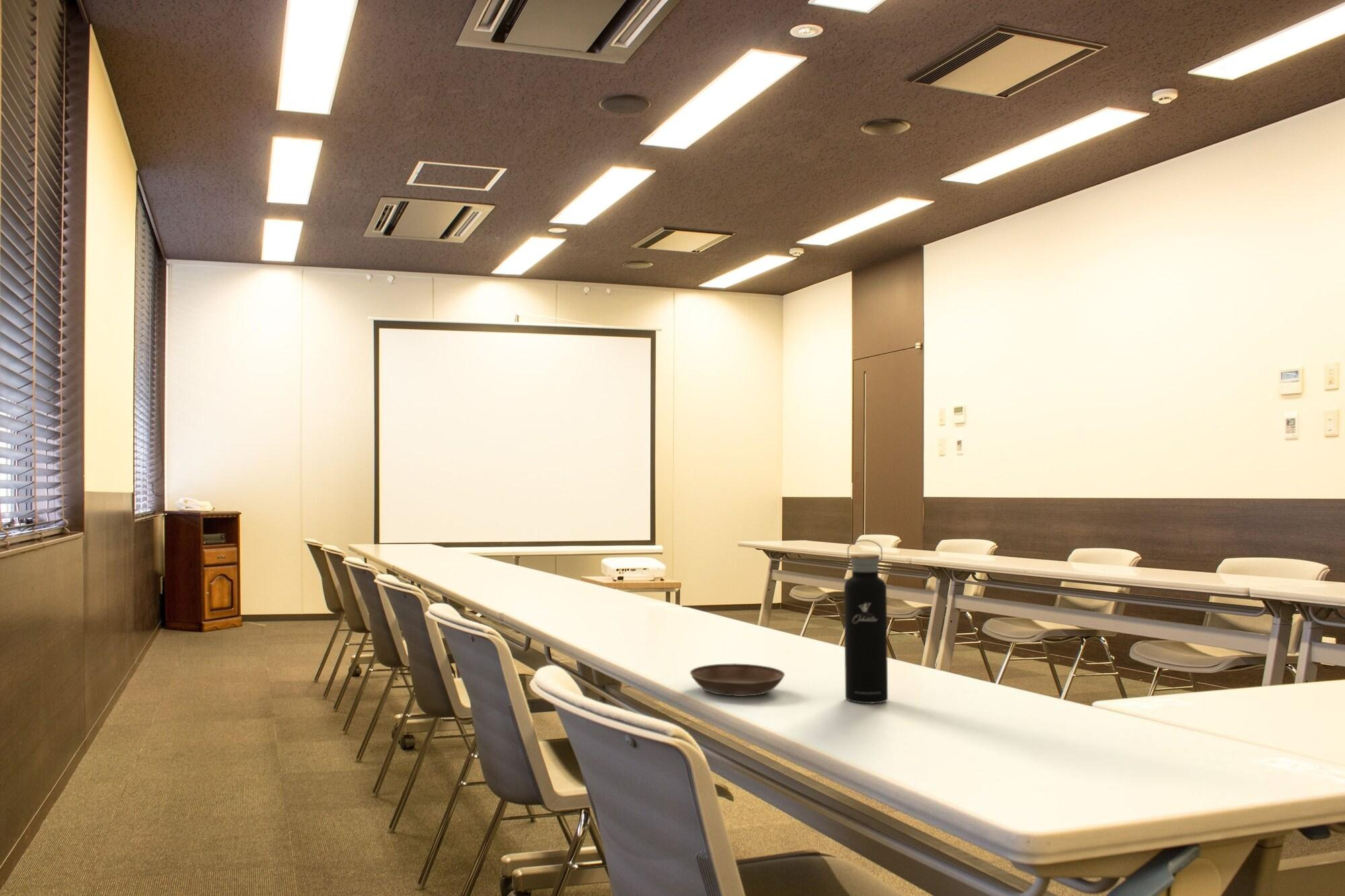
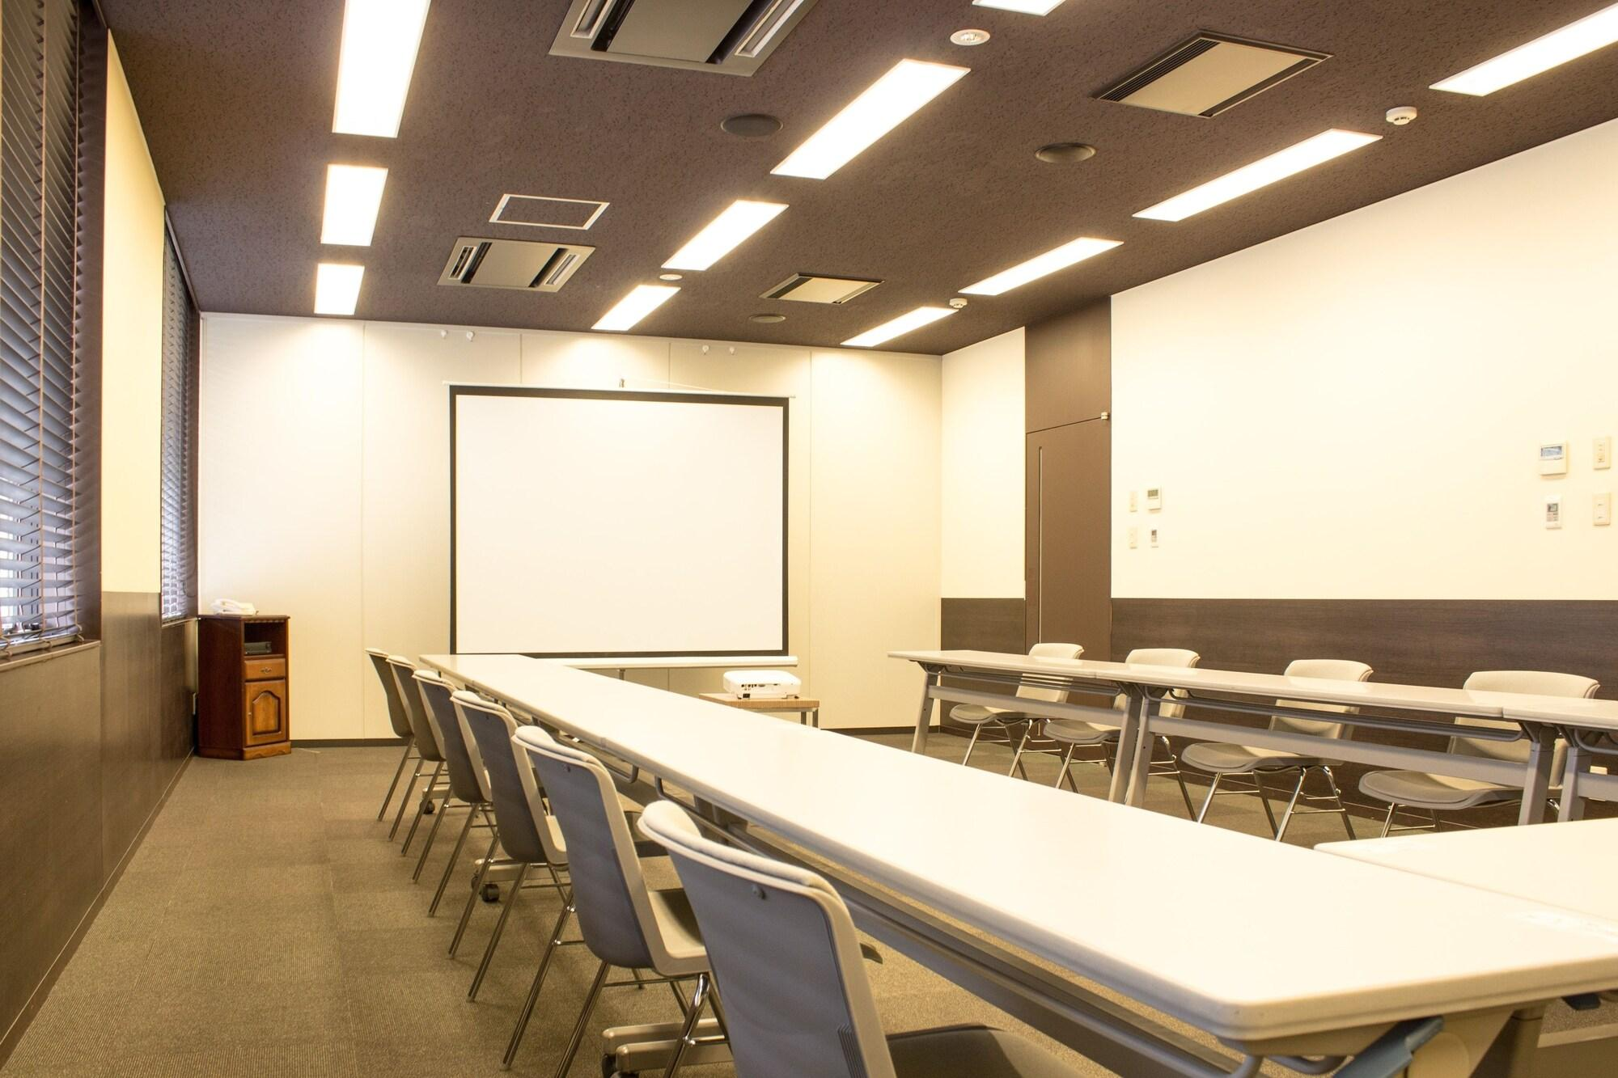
- water bottle [843,539,888,704]
- saucer [689,663,785,697]
